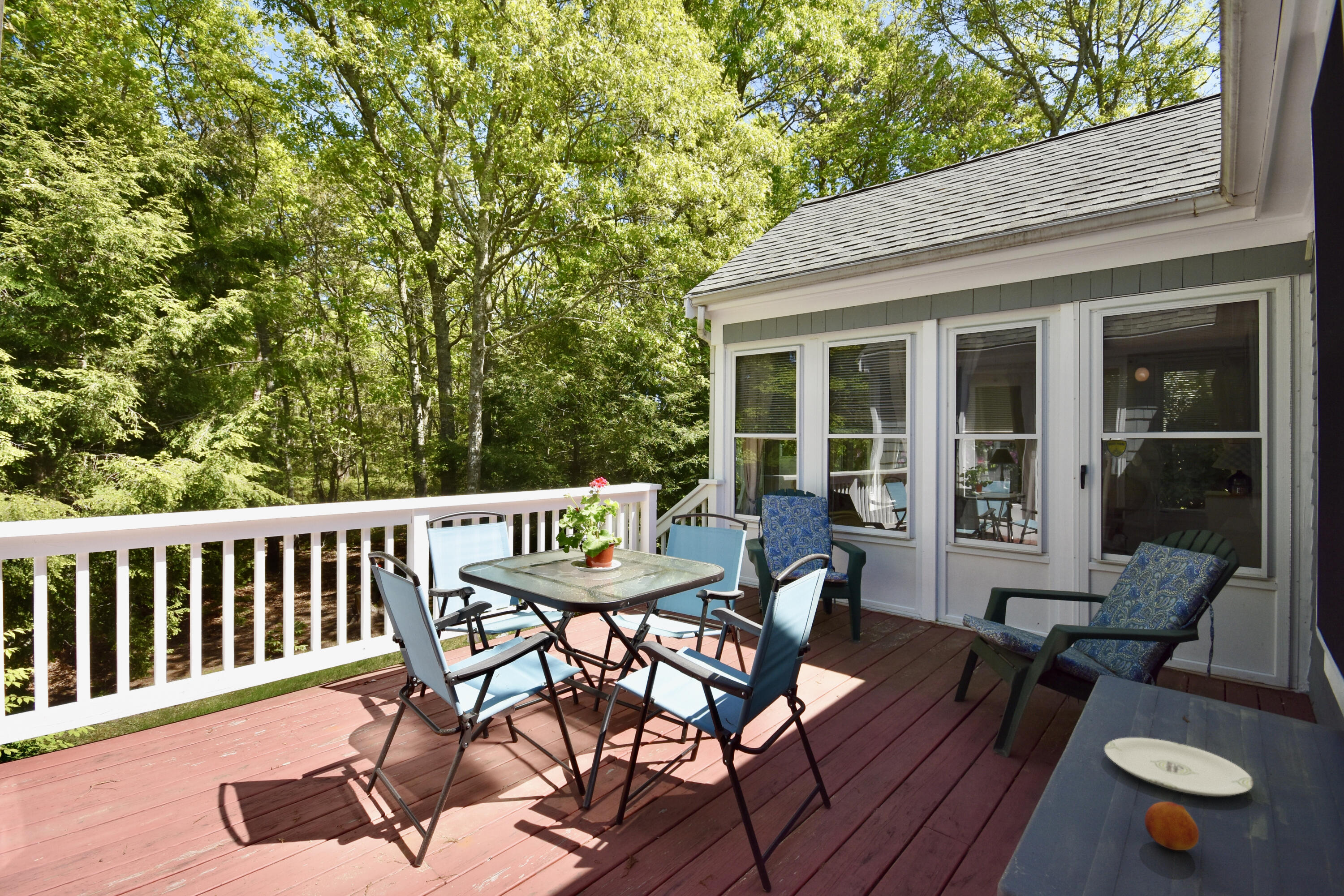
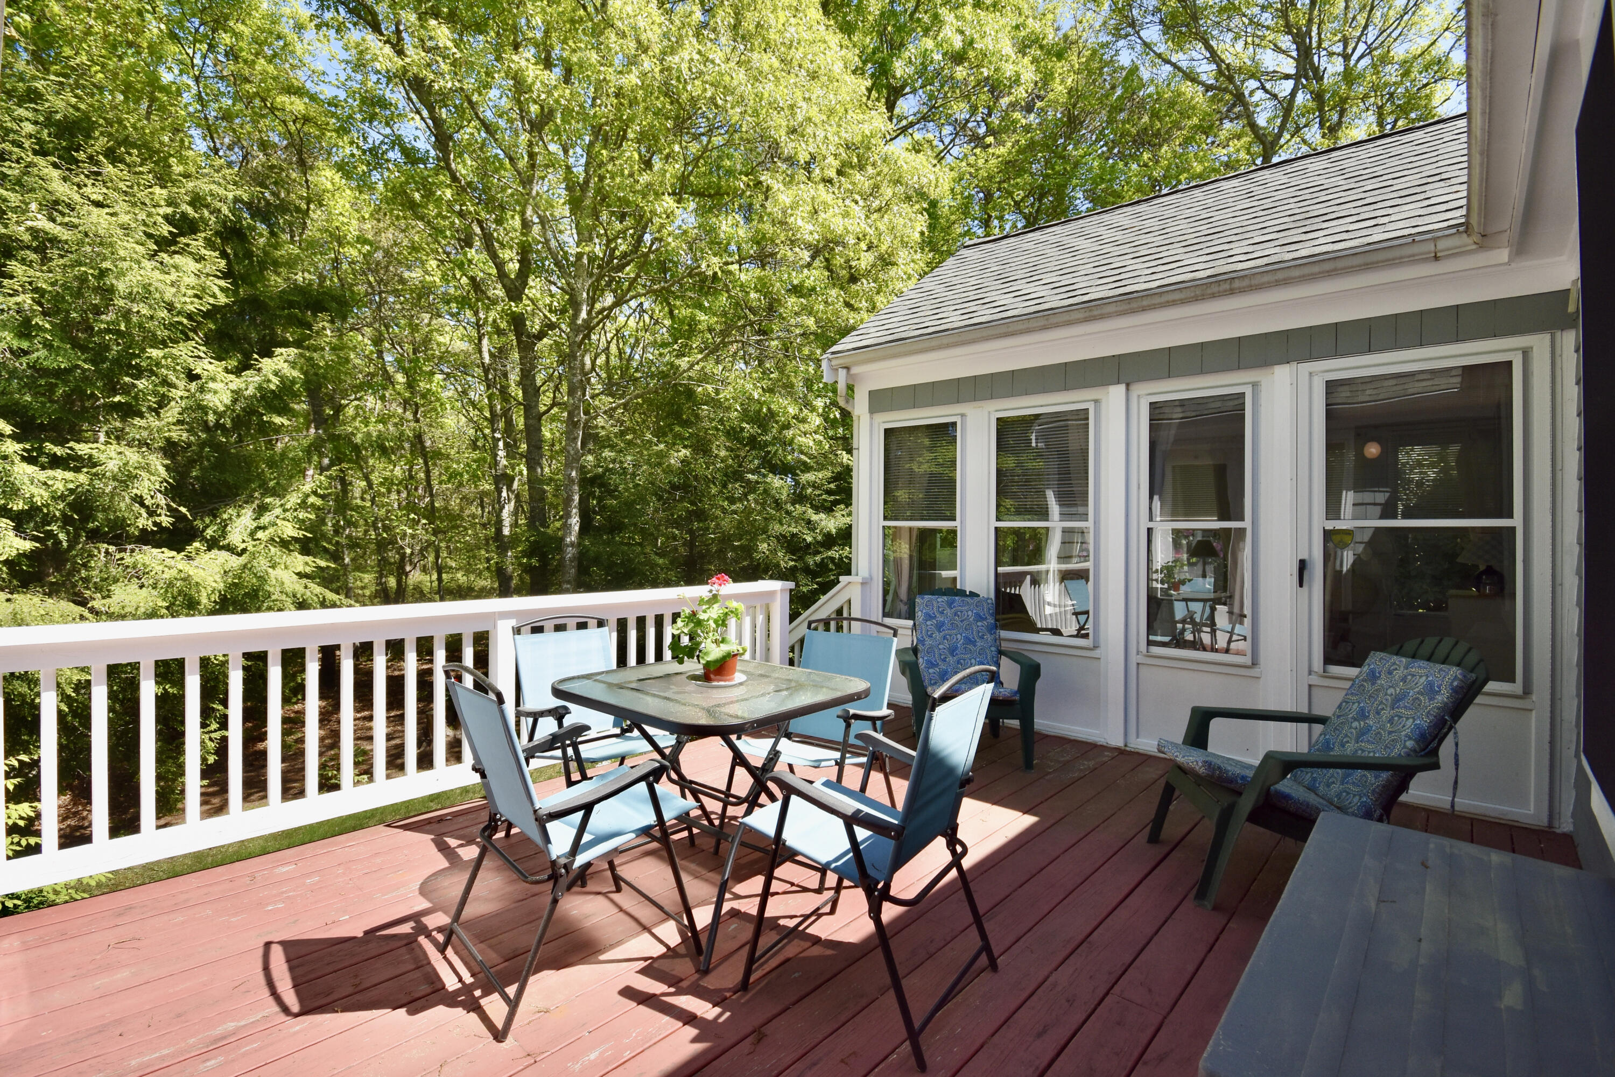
- plate [1104,737,1254,797]
- fruit [1144,802,1199,851]
